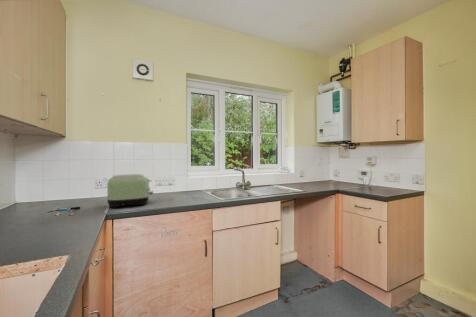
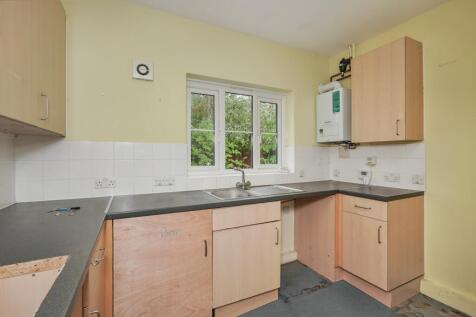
- toaster [106,173,154,209]
